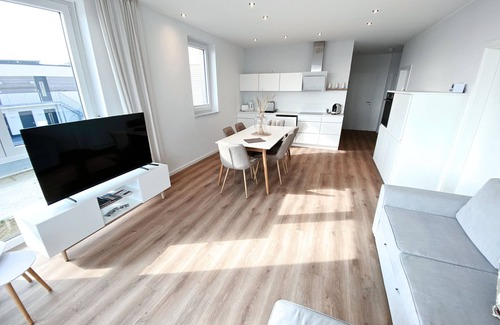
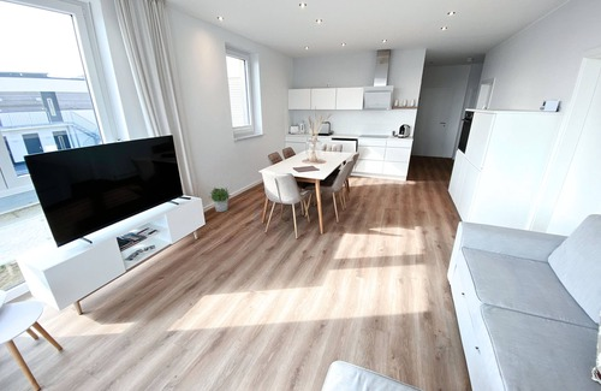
+ potted plant [208,186,232,213]
